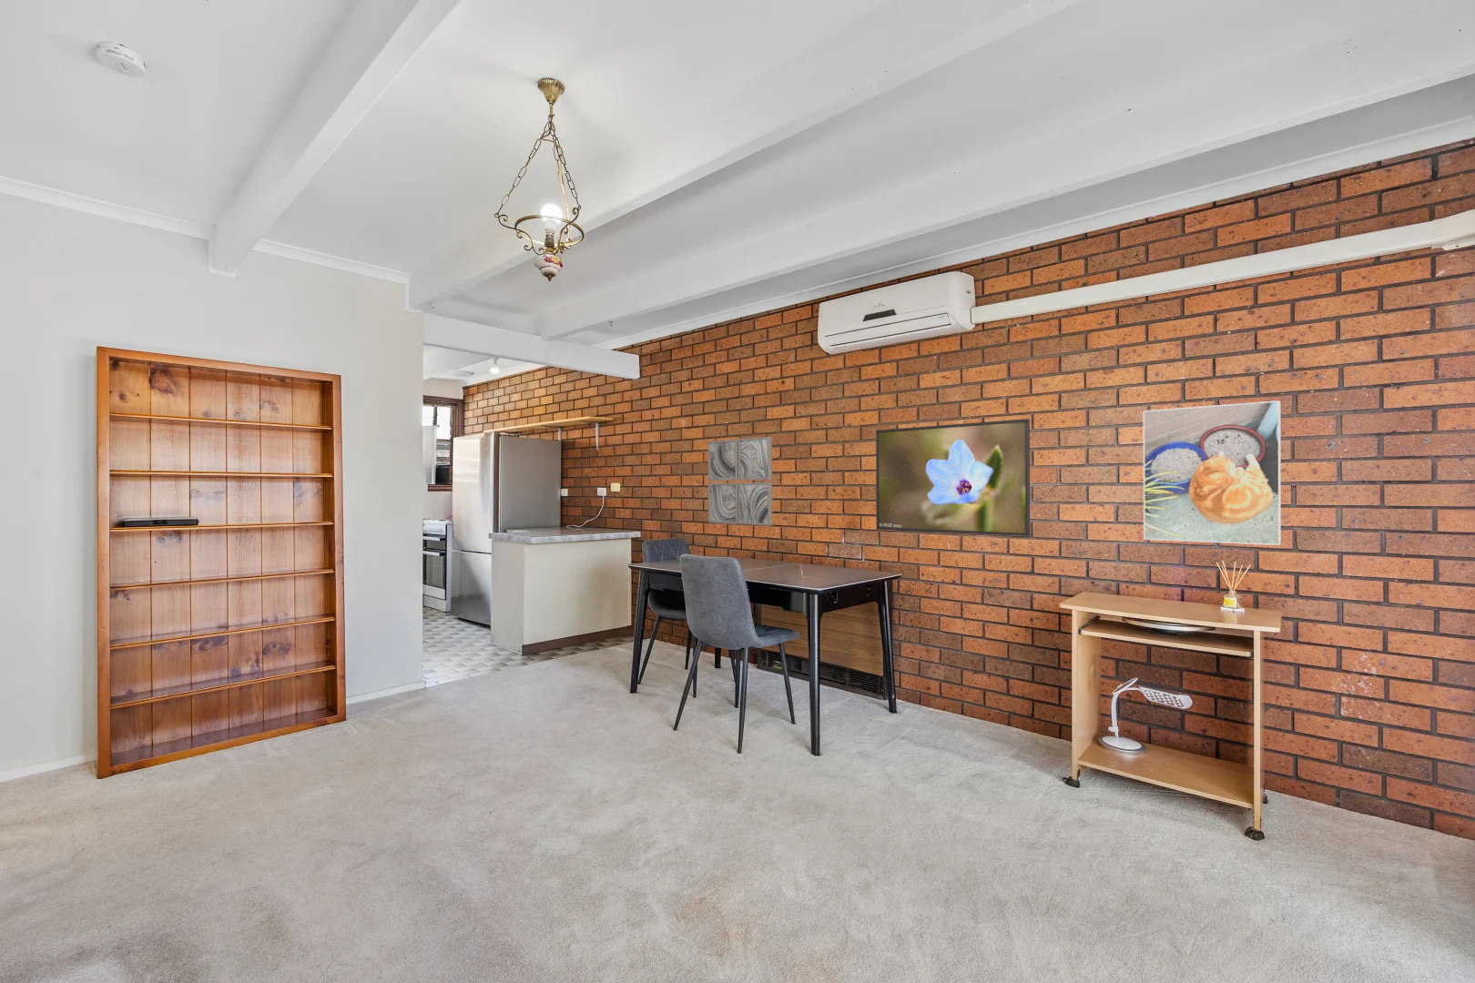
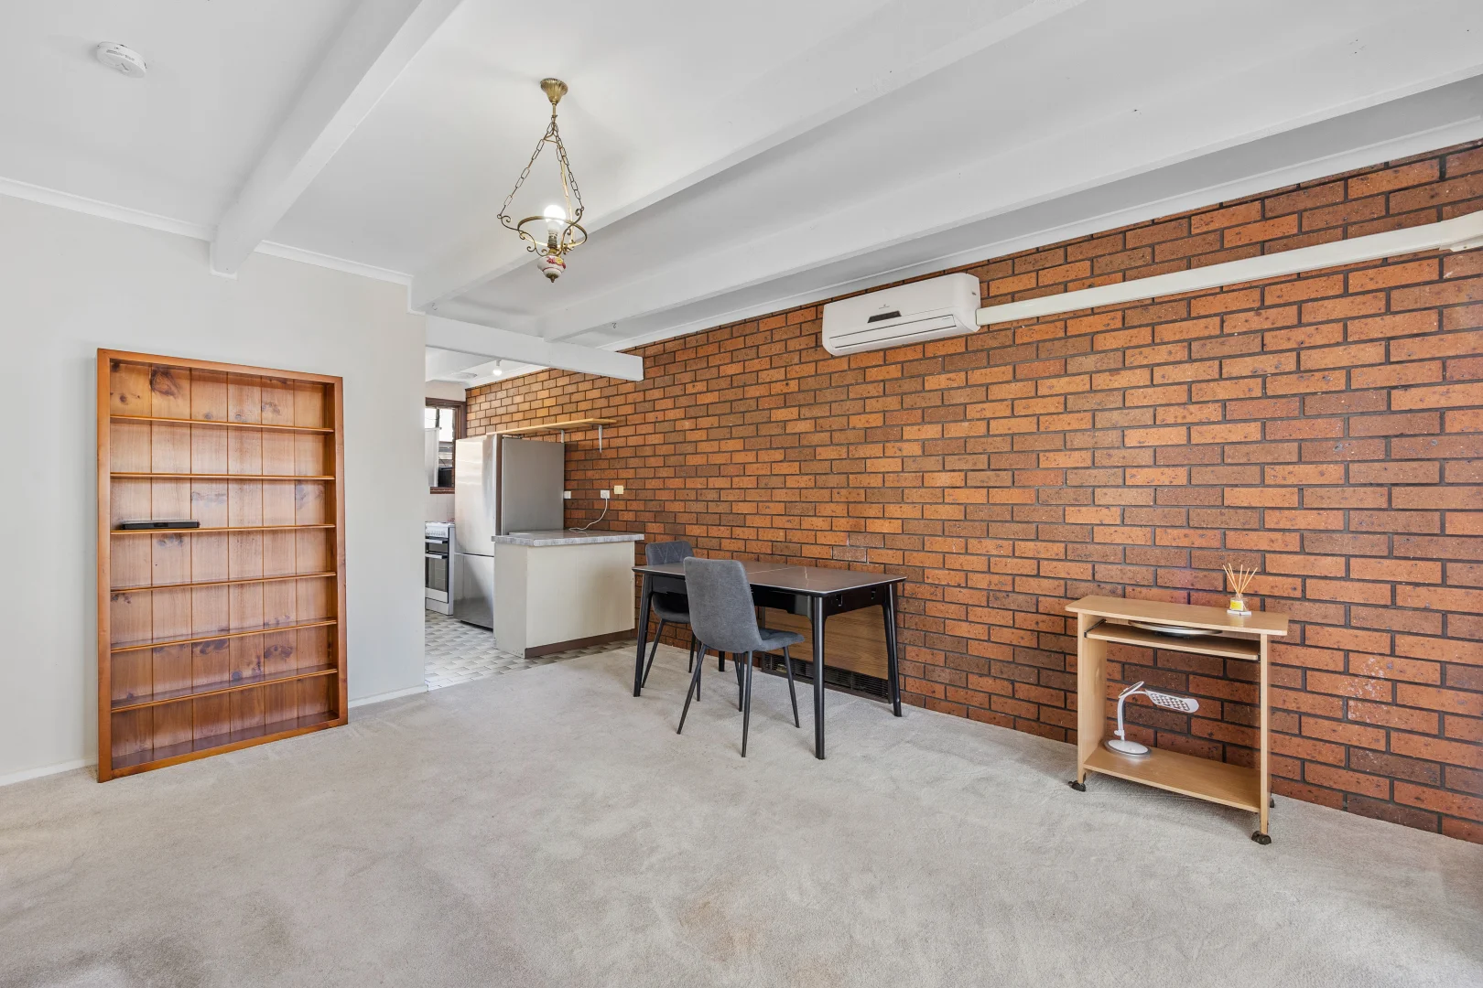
- wall art [708,436,773,527]
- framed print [875,418,1031,536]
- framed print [1142,399,1282,546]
